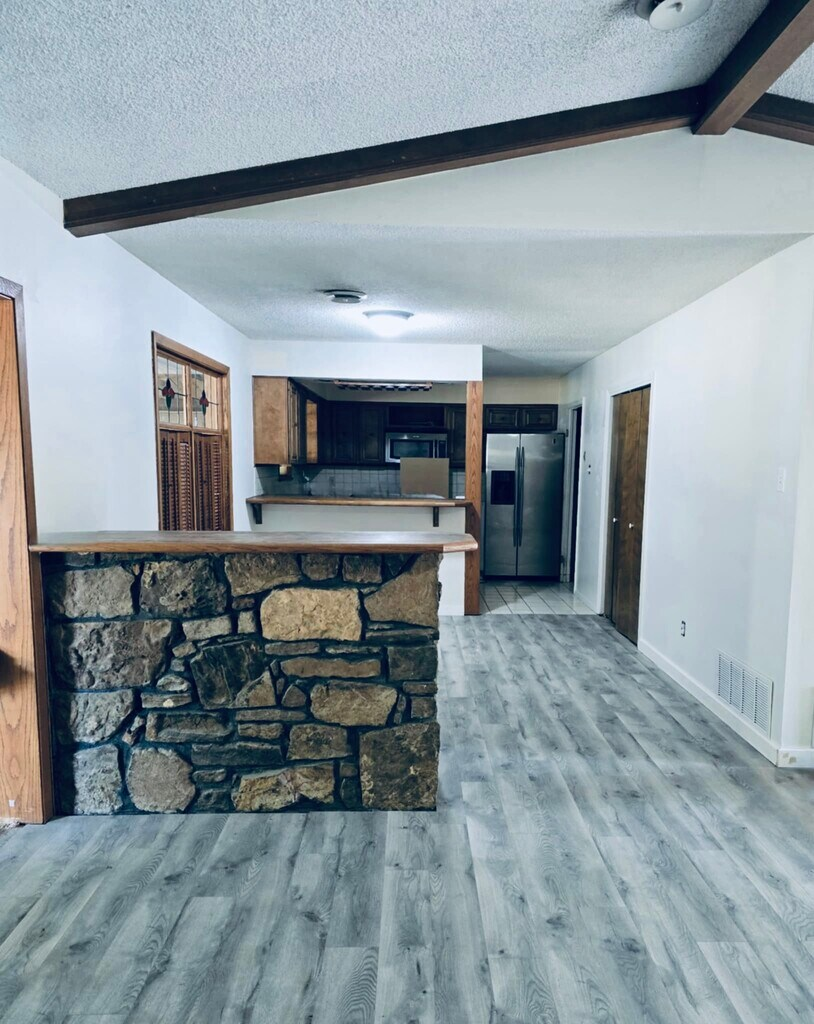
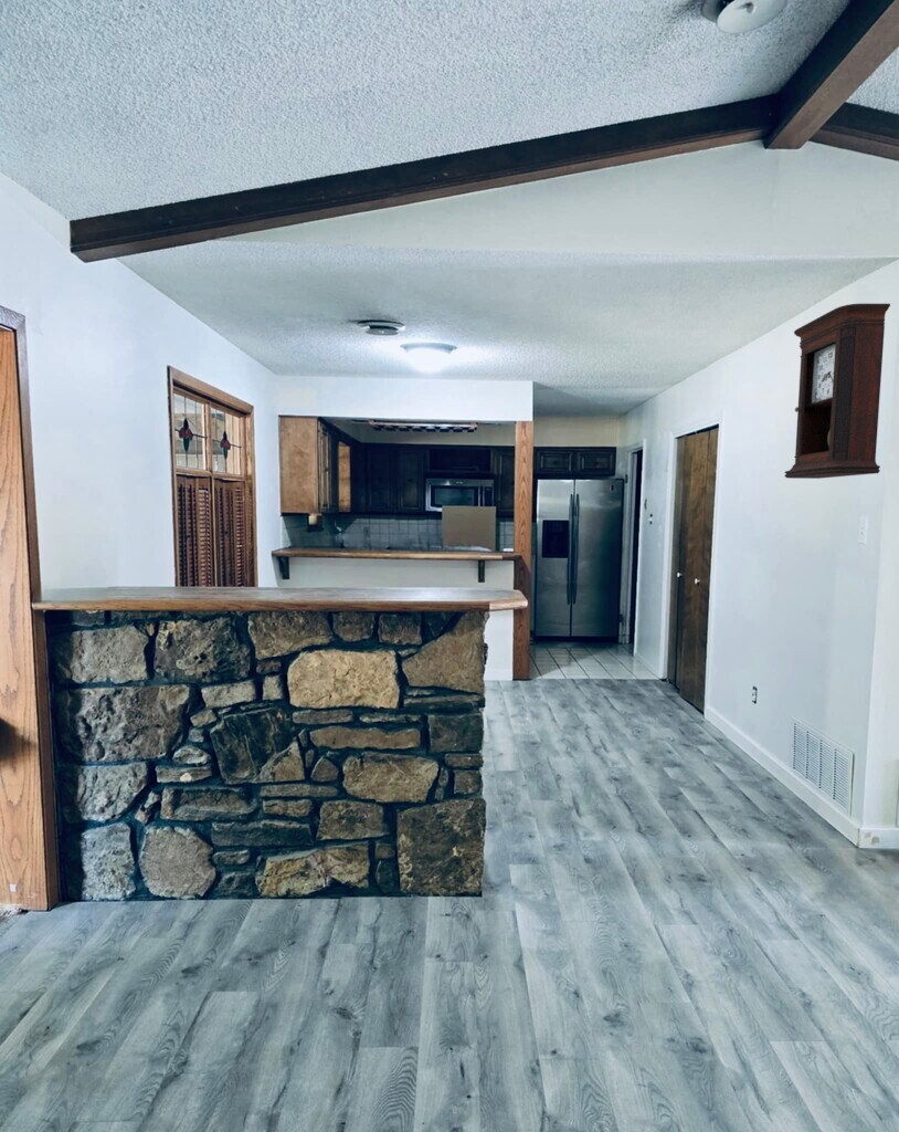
+ pendulum clock [783,303,891,480]
